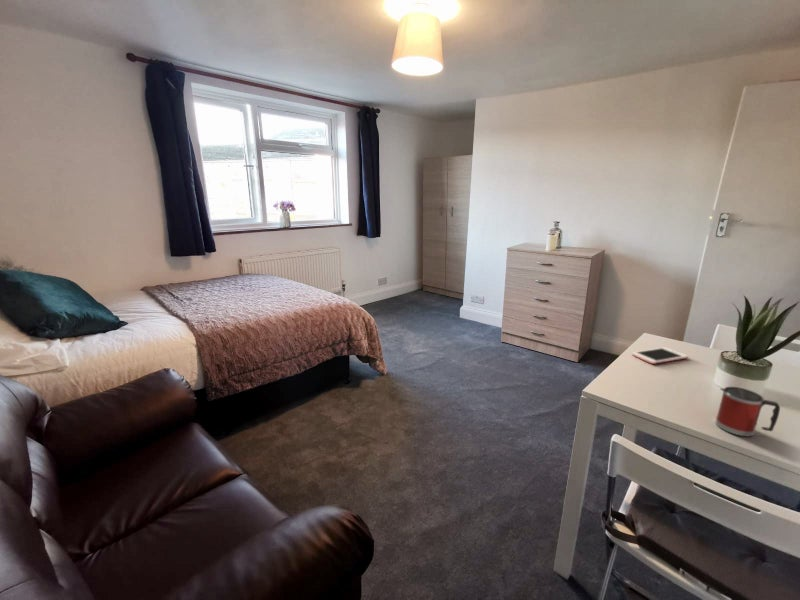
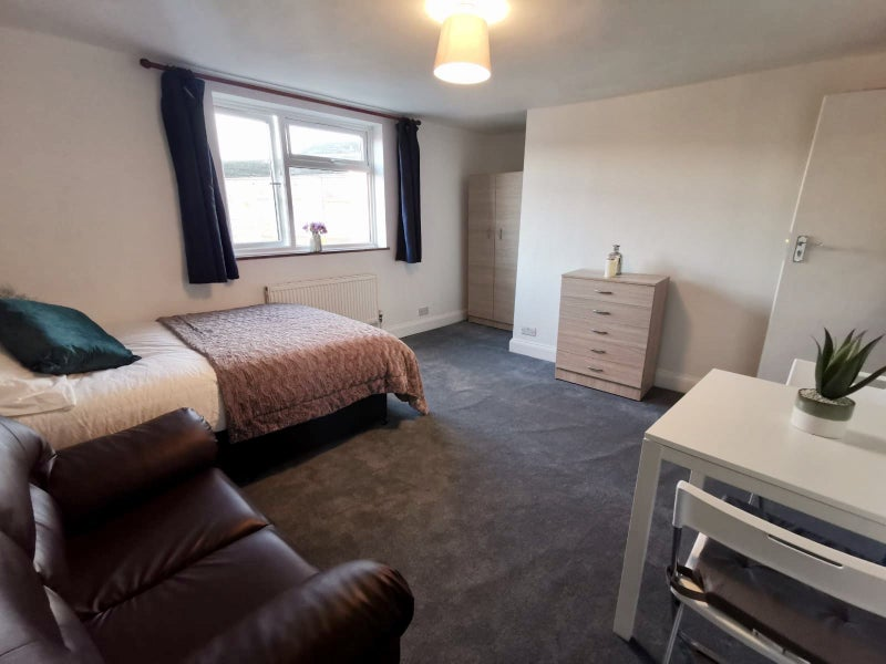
- cell phone [631,346,689,365]
- mug [715,386,781,437]
